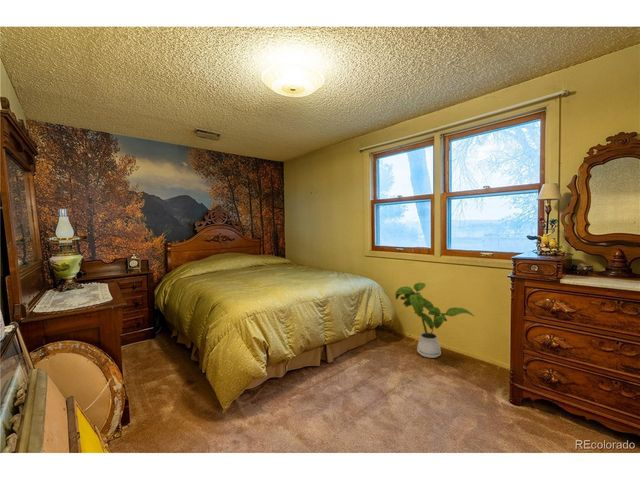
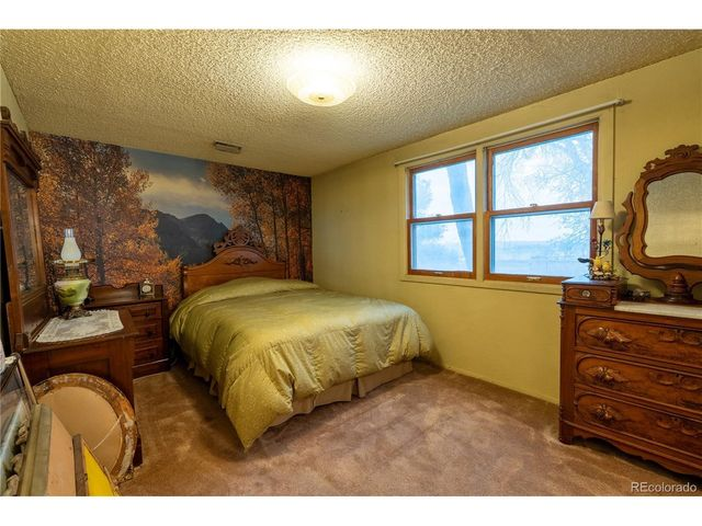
- house plant [393,282,475,359]
